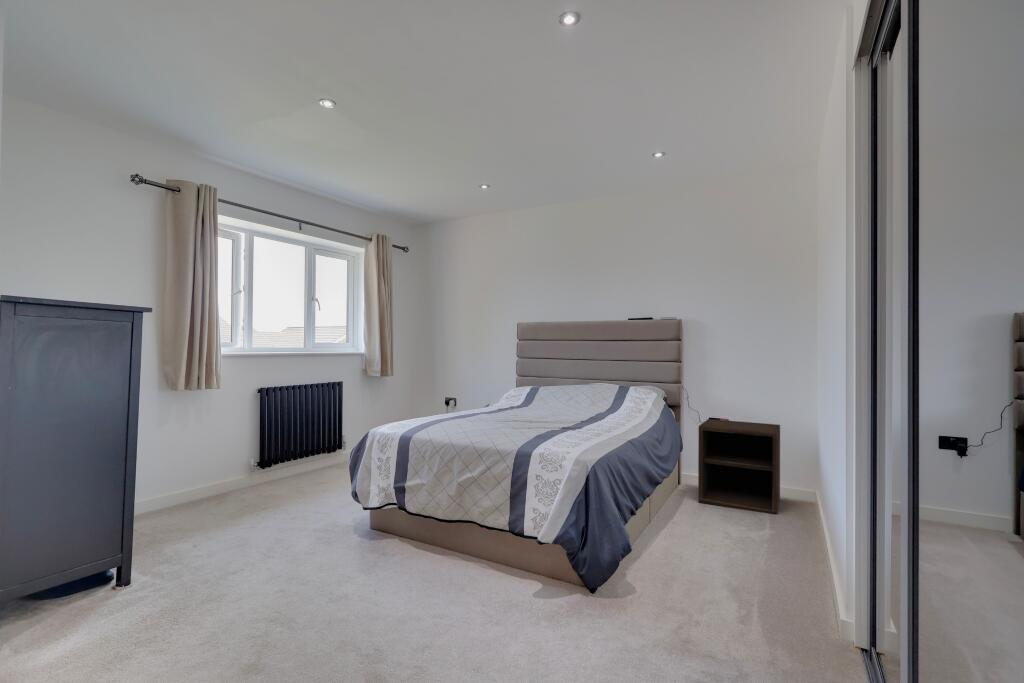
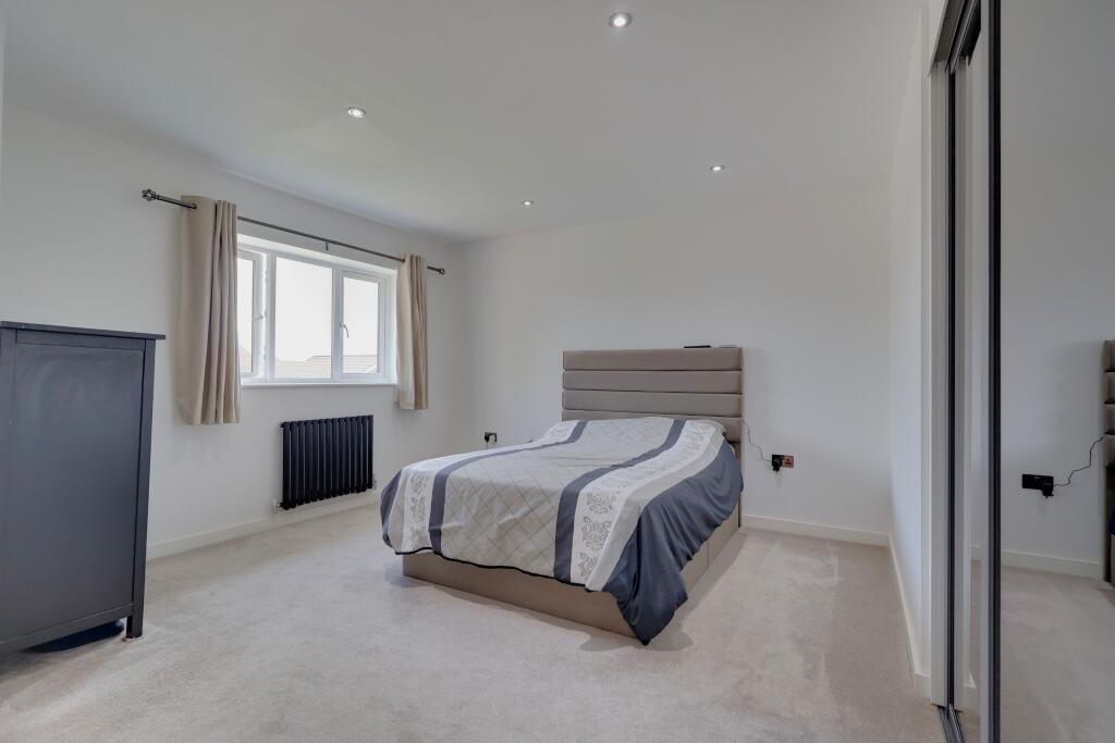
- nightstand [697,418,781,516]
